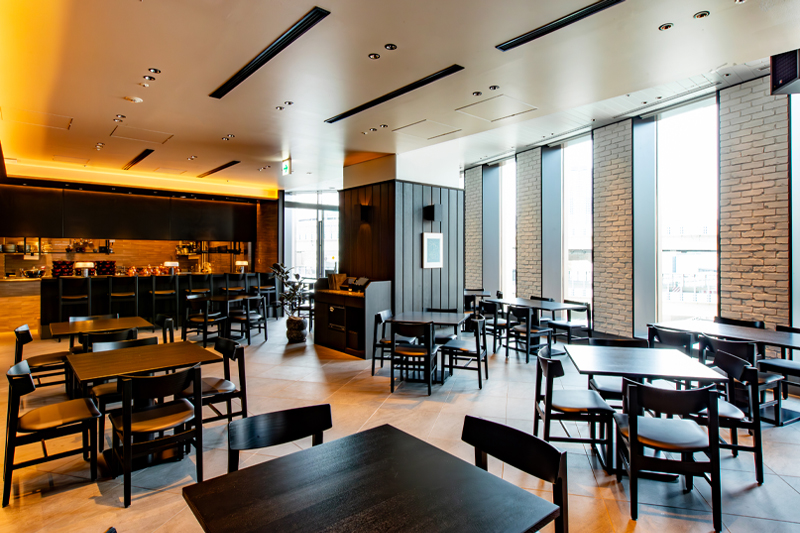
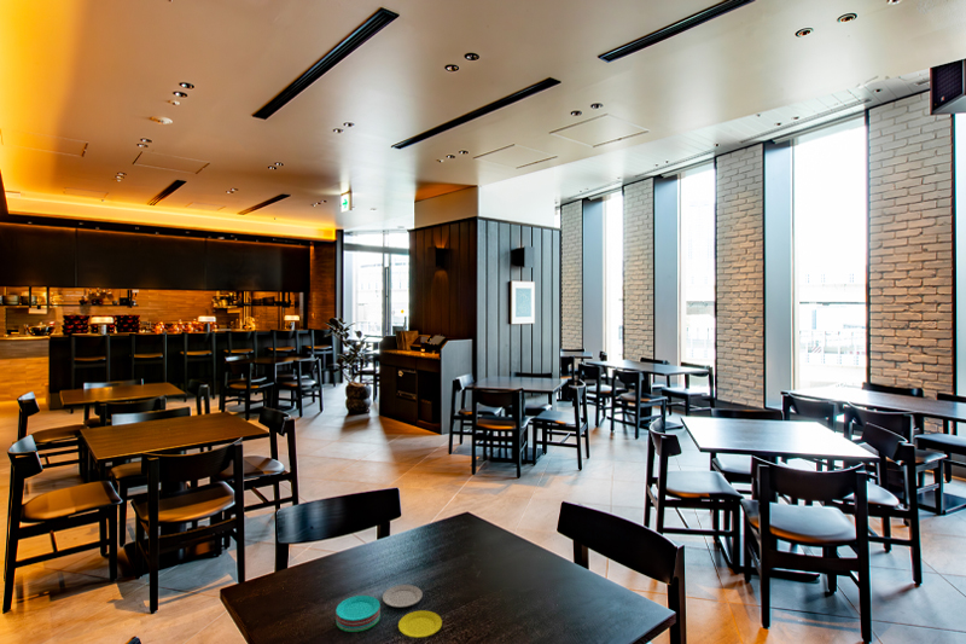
+ plate [334,584,443,639]
